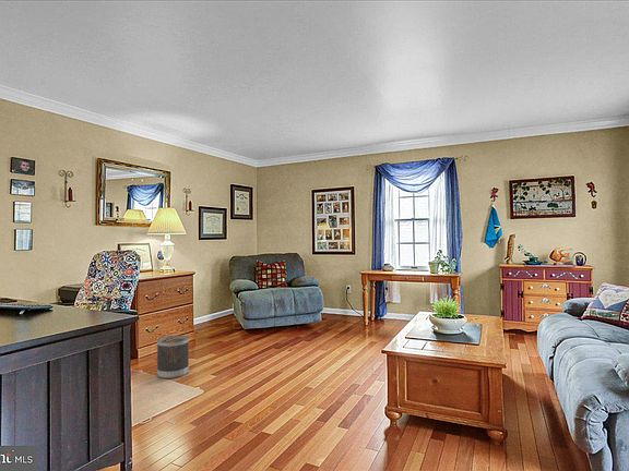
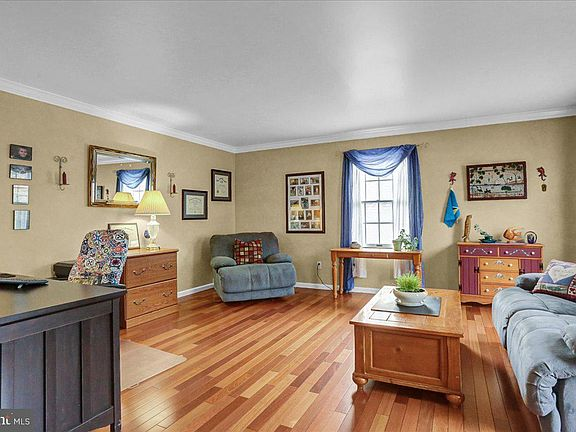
- wastebasket [156,335,190,379]
